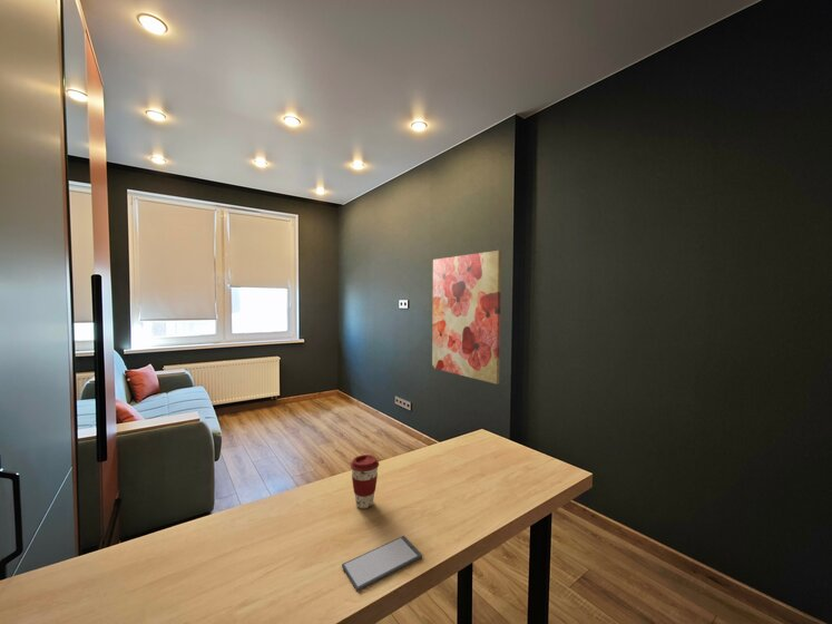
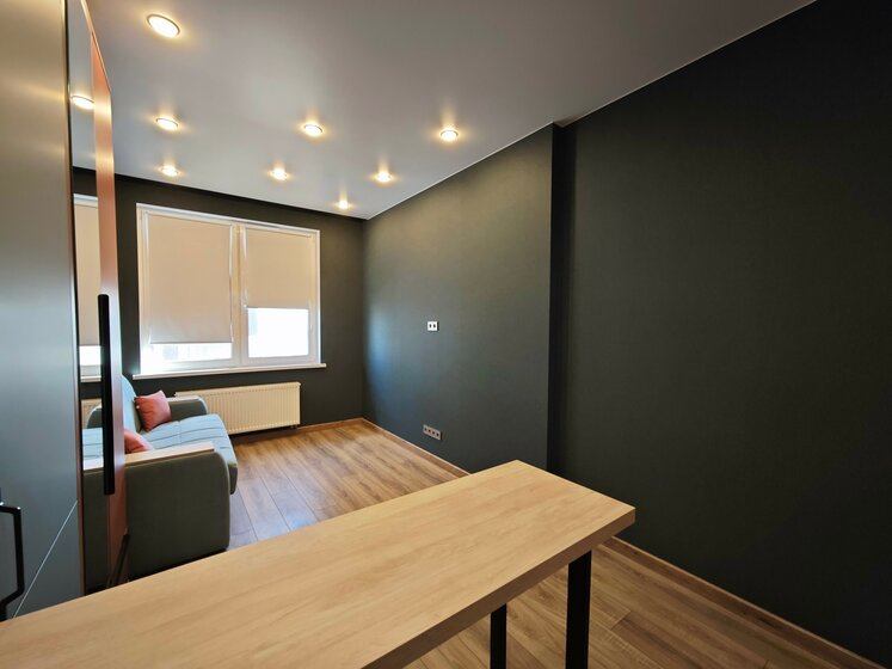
- wall art [431,250,502,386]
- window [341,535,423,592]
- coffee cup [350,454,380,509]
